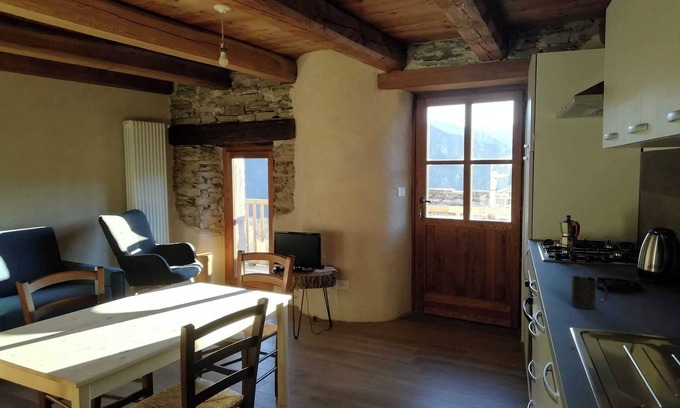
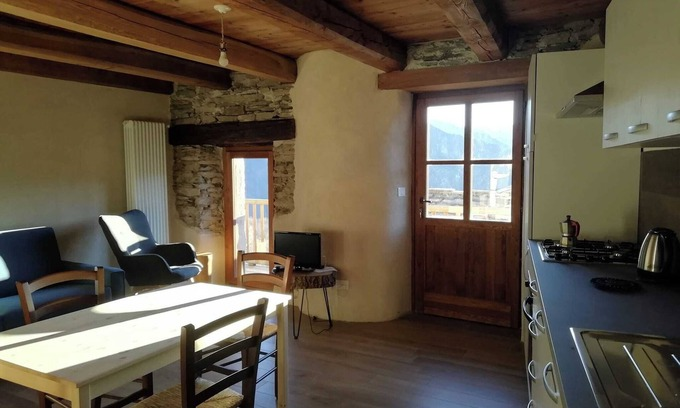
- mug [570,275,609,310]
